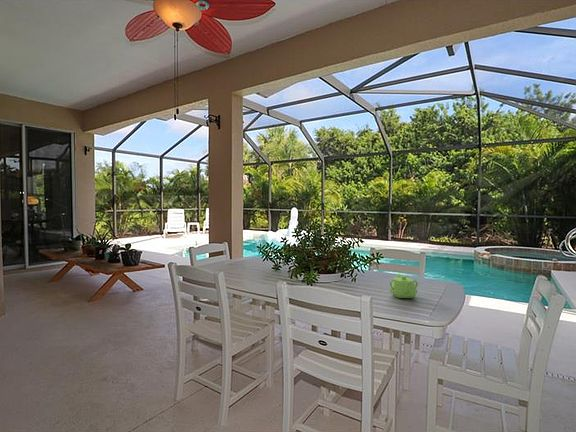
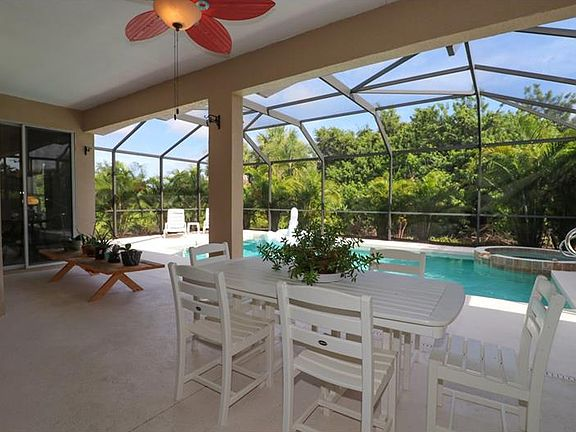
- teapot [389,273,419,299]
